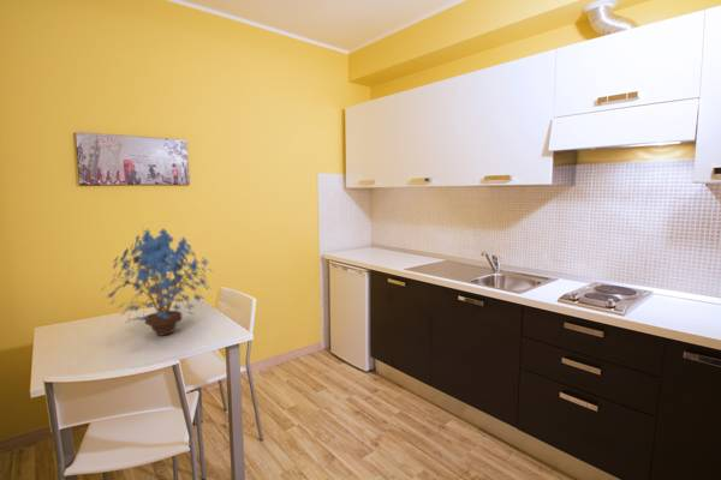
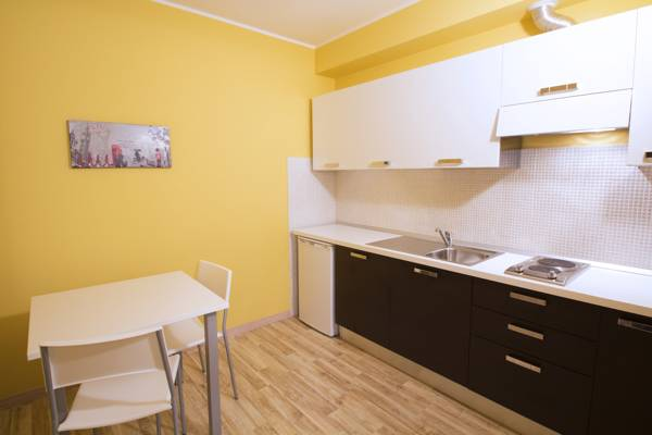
- potted flower [100,227,214,337]
